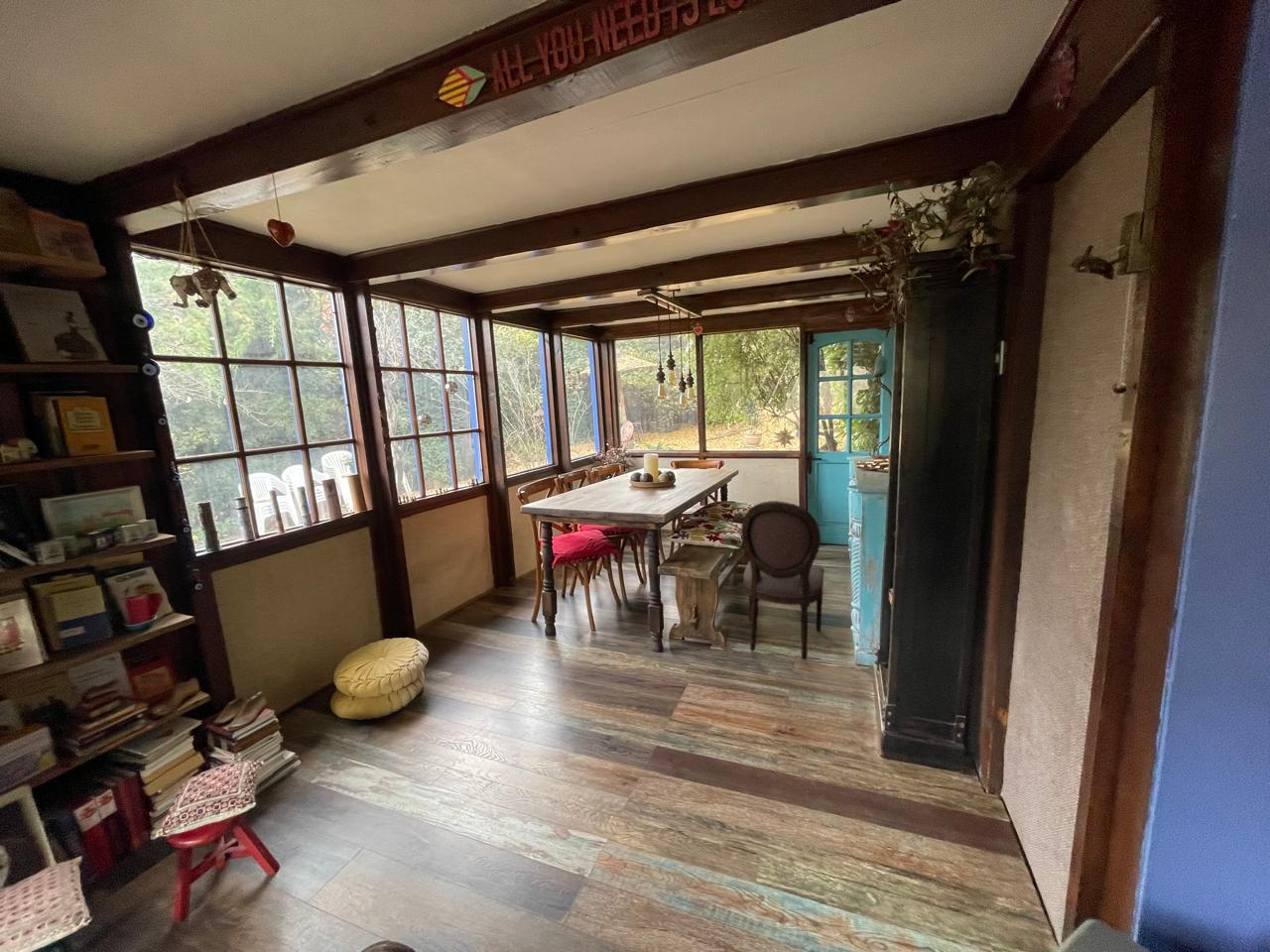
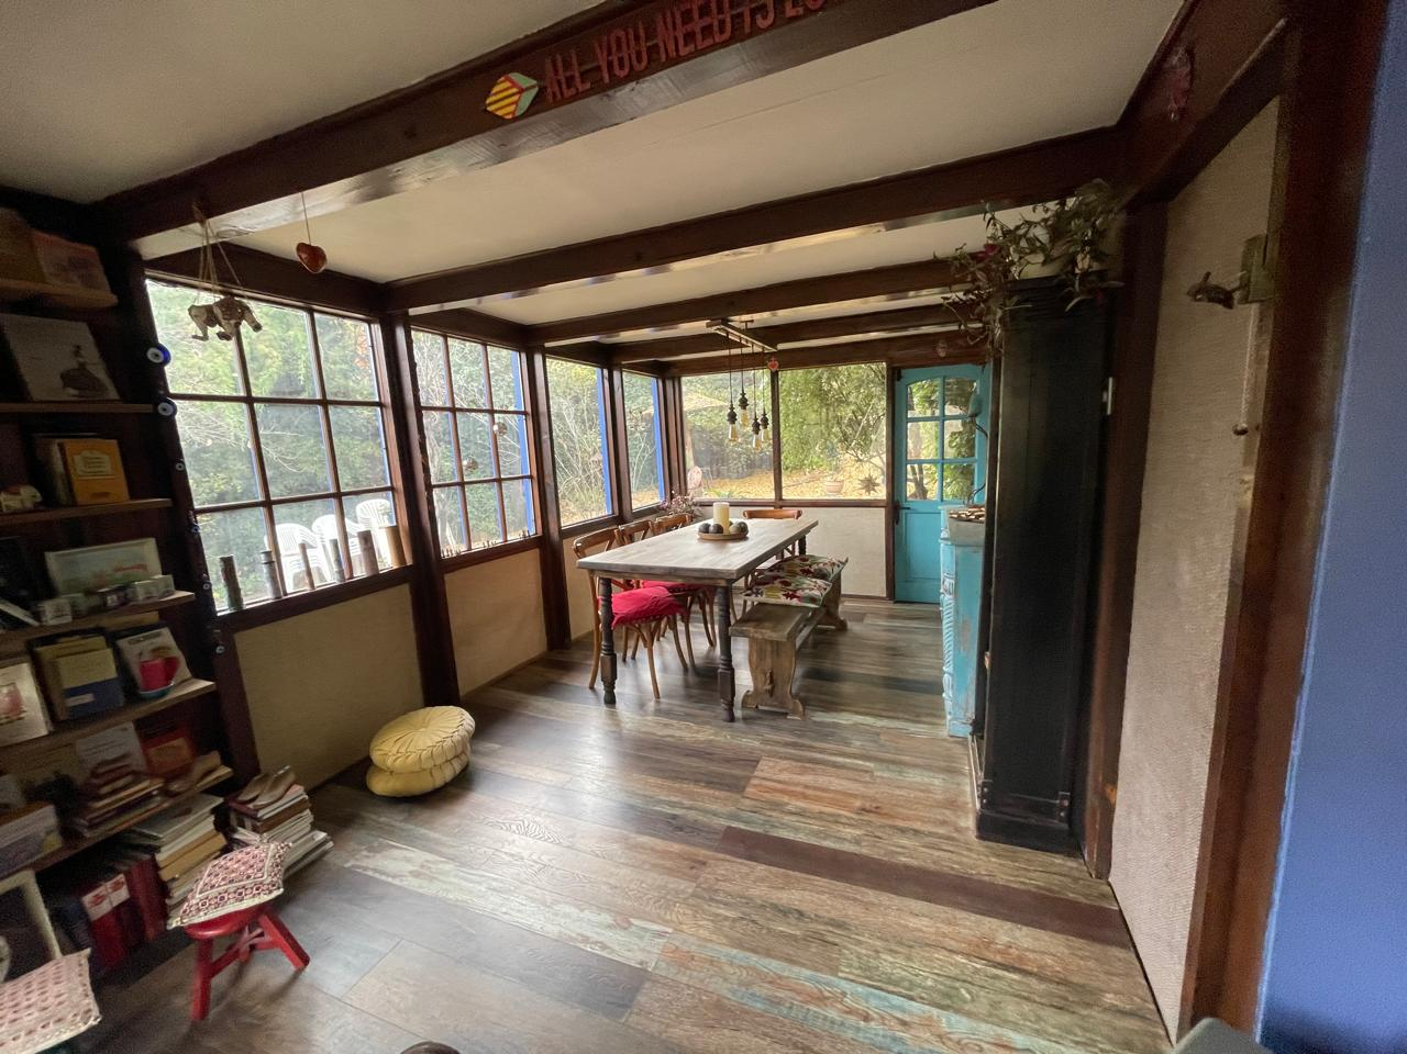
- dining chair [740,500,826,661]
